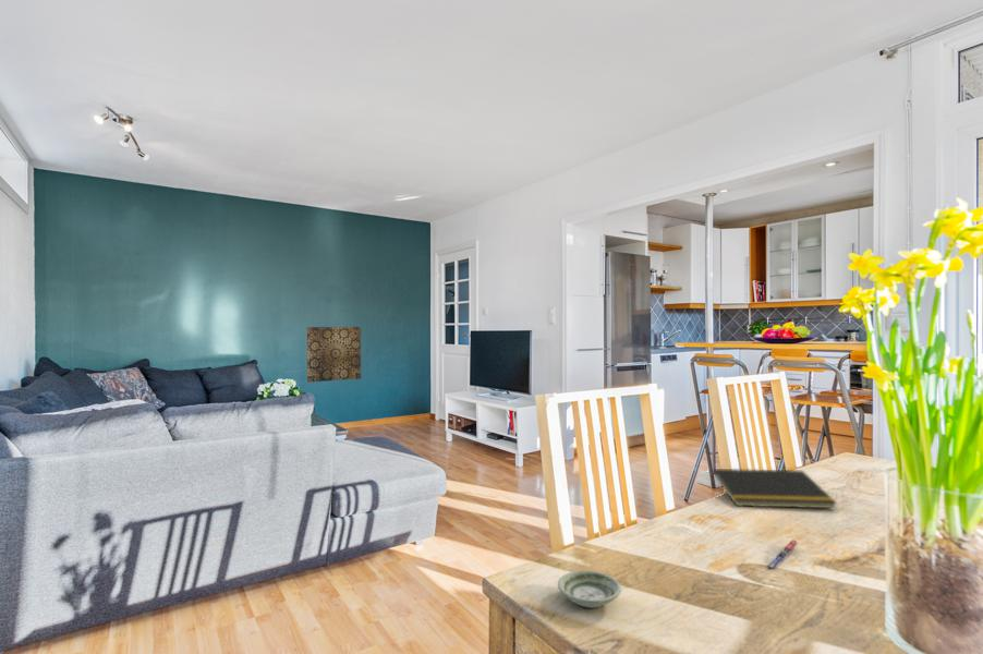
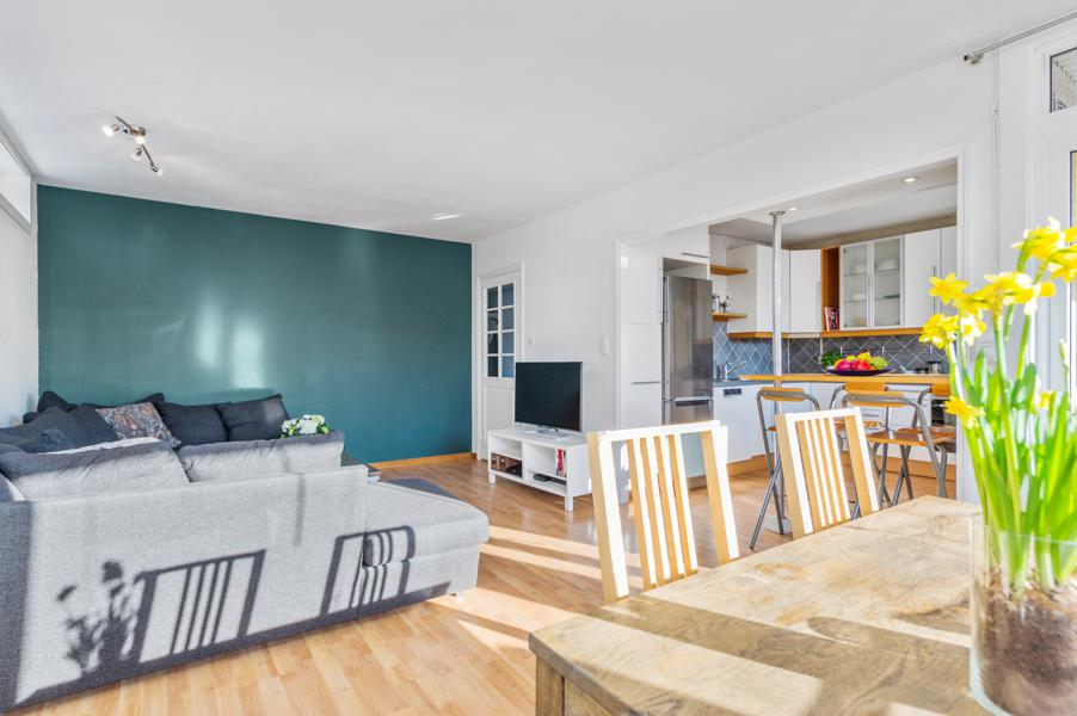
- pen [765,538,799,570]
- notepad [711,468,838,509]
- wall art [305,326,362,384]
- saucer [557,569,622,609]
